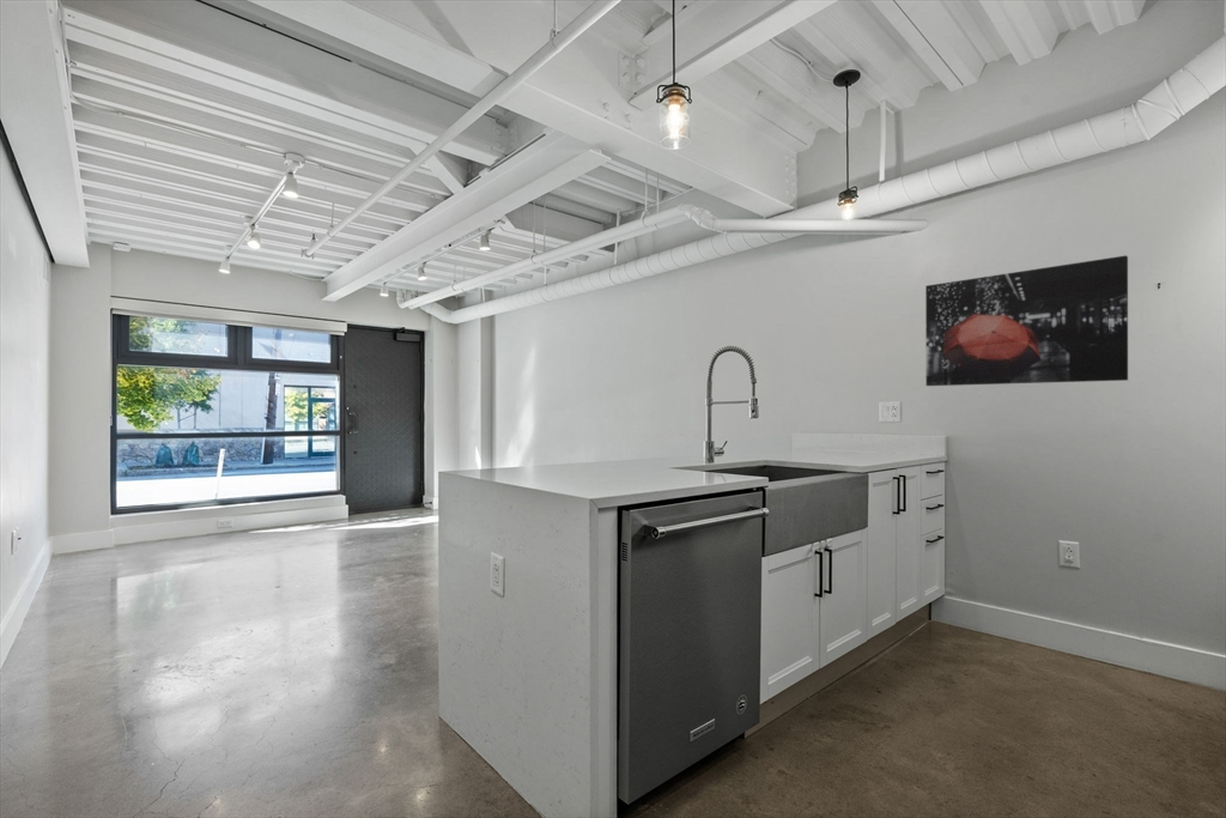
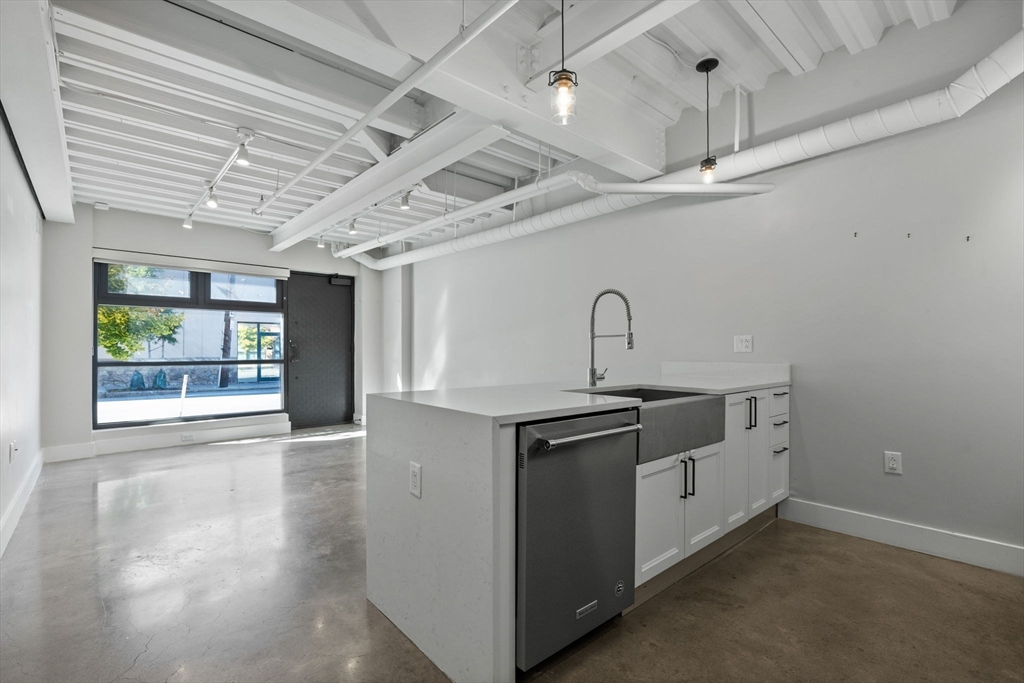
- wall art [924,254,1129,387]
